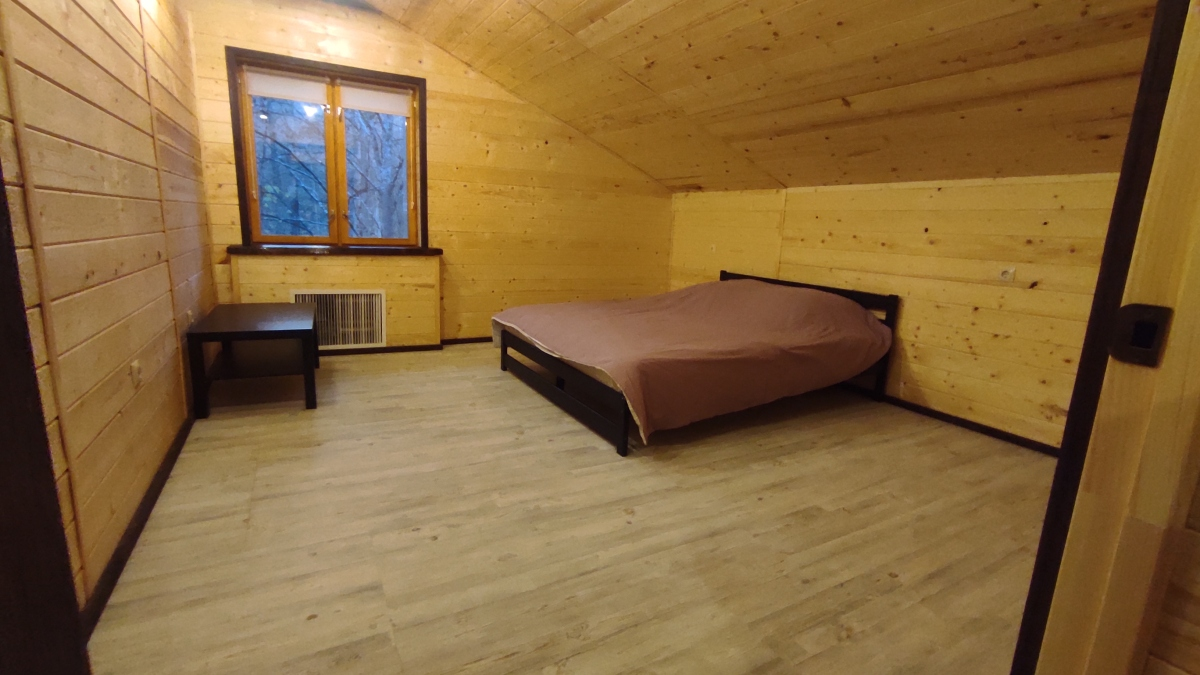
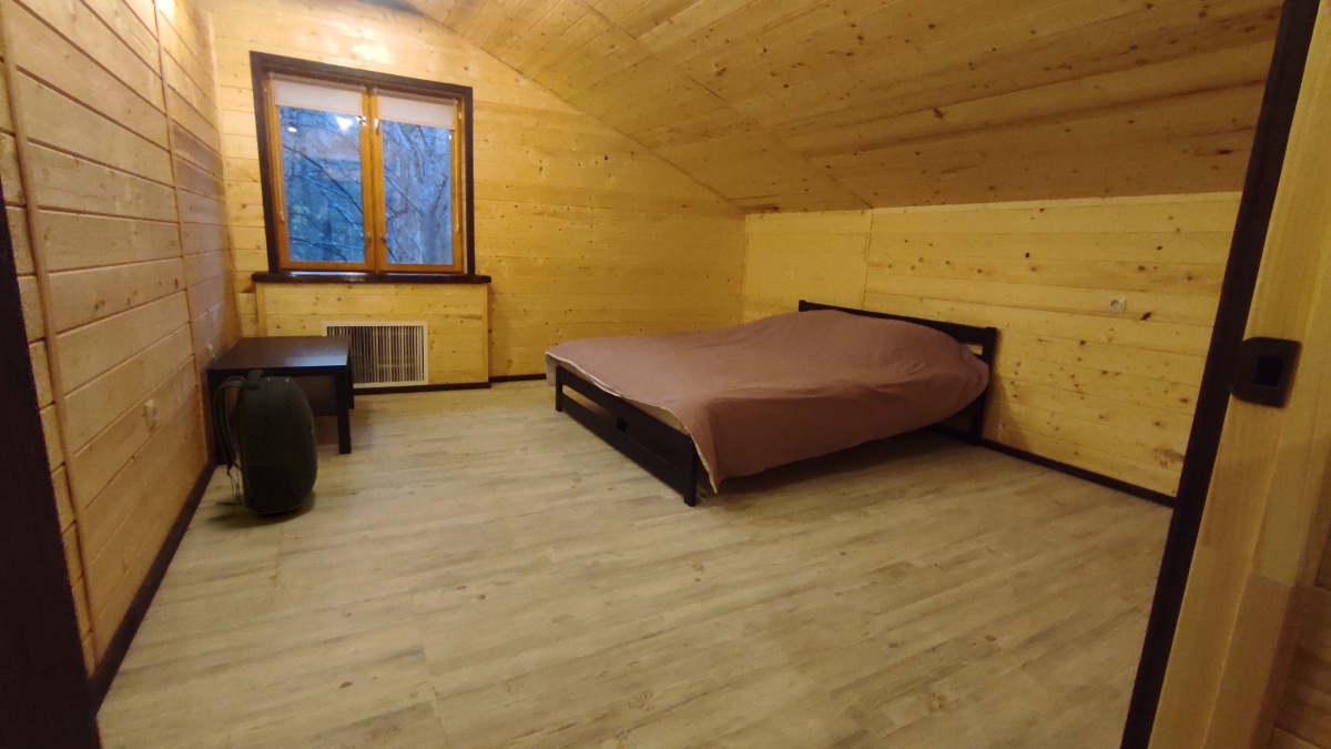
+ backpack [206,368,318,523]
